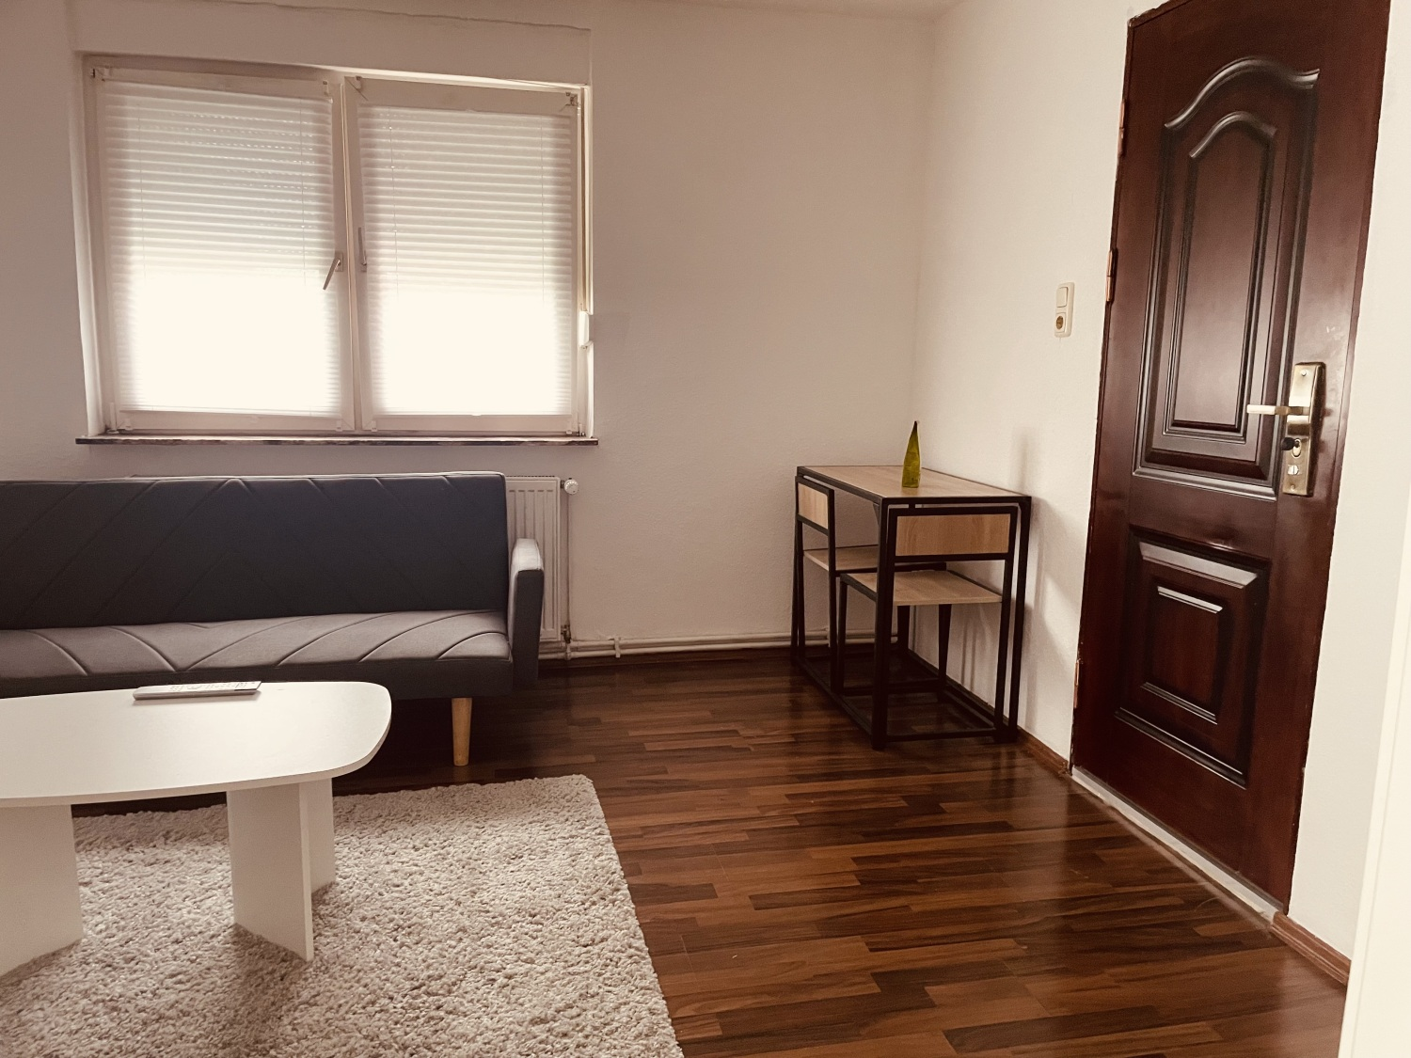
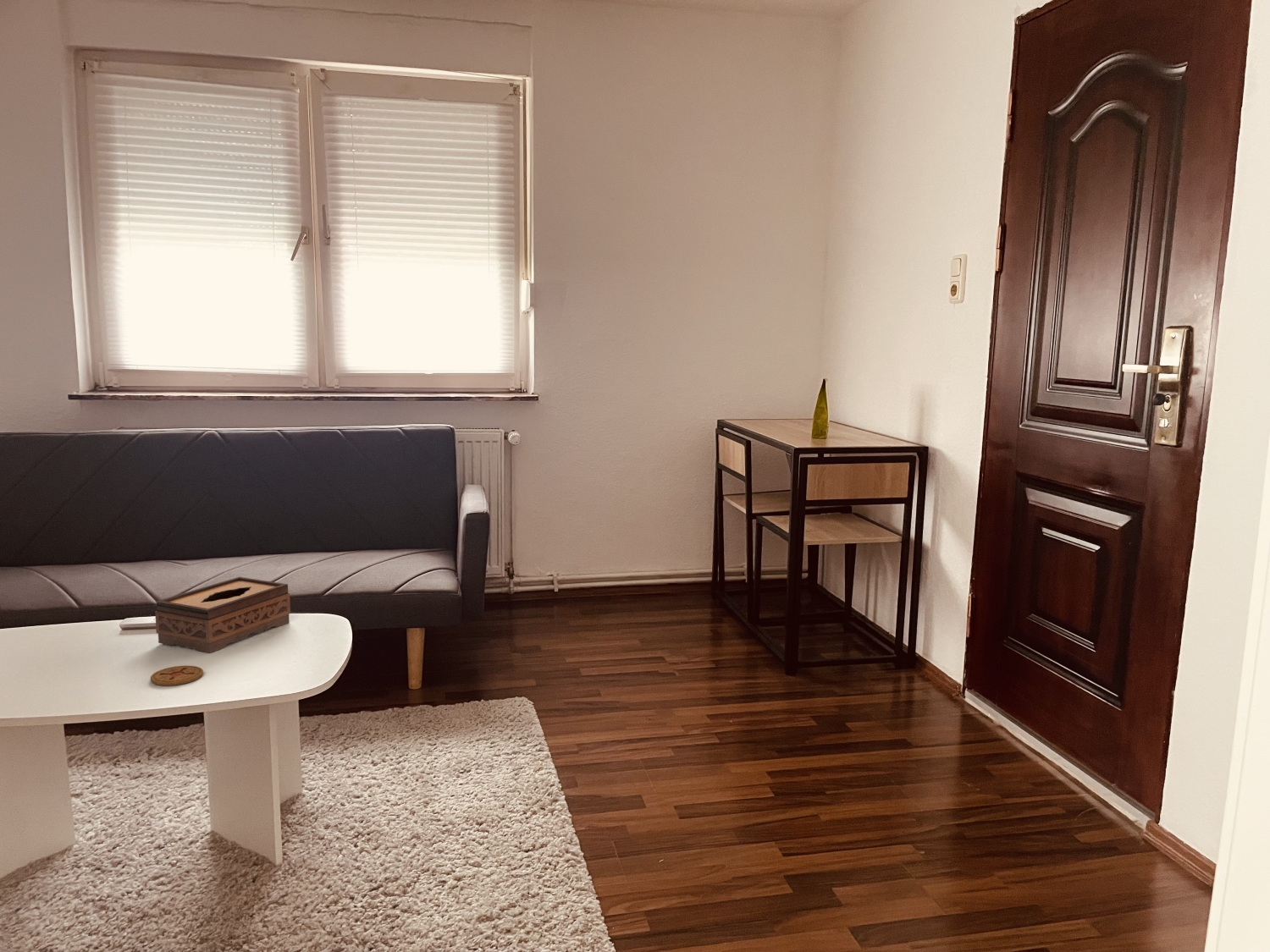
+ coaster [150,665,204,686]
+ tissue box [154,576,291,653]
